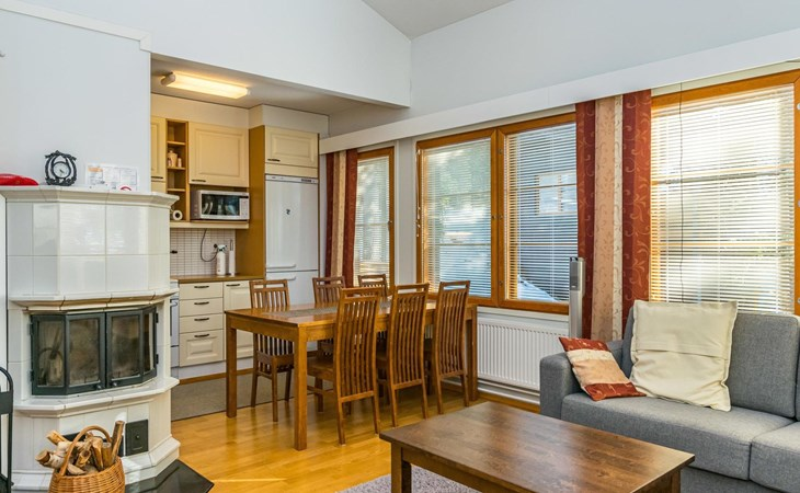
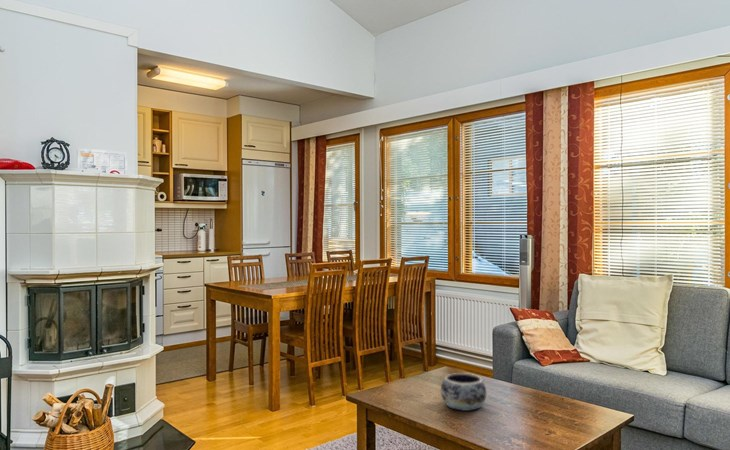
+ decorative bowl [440,372,487,412]
